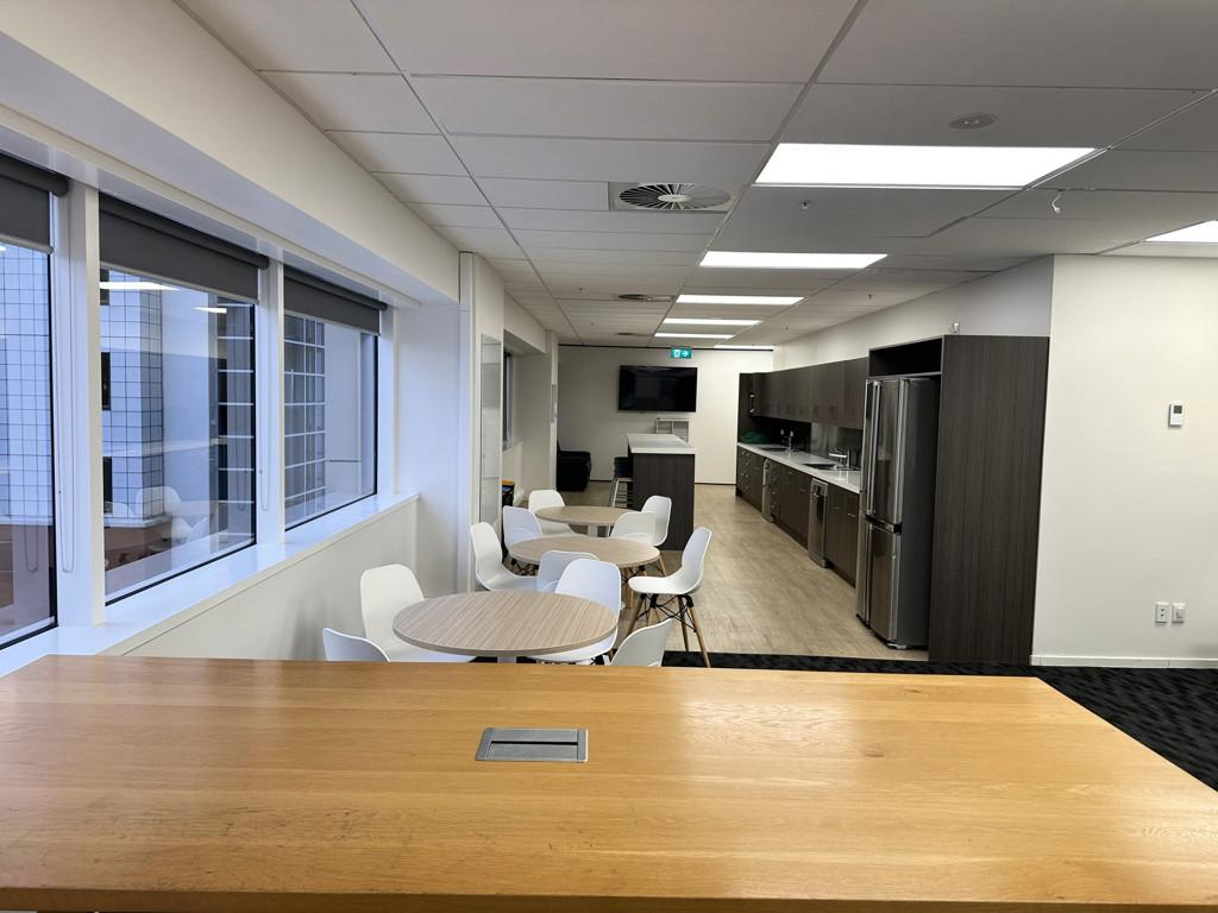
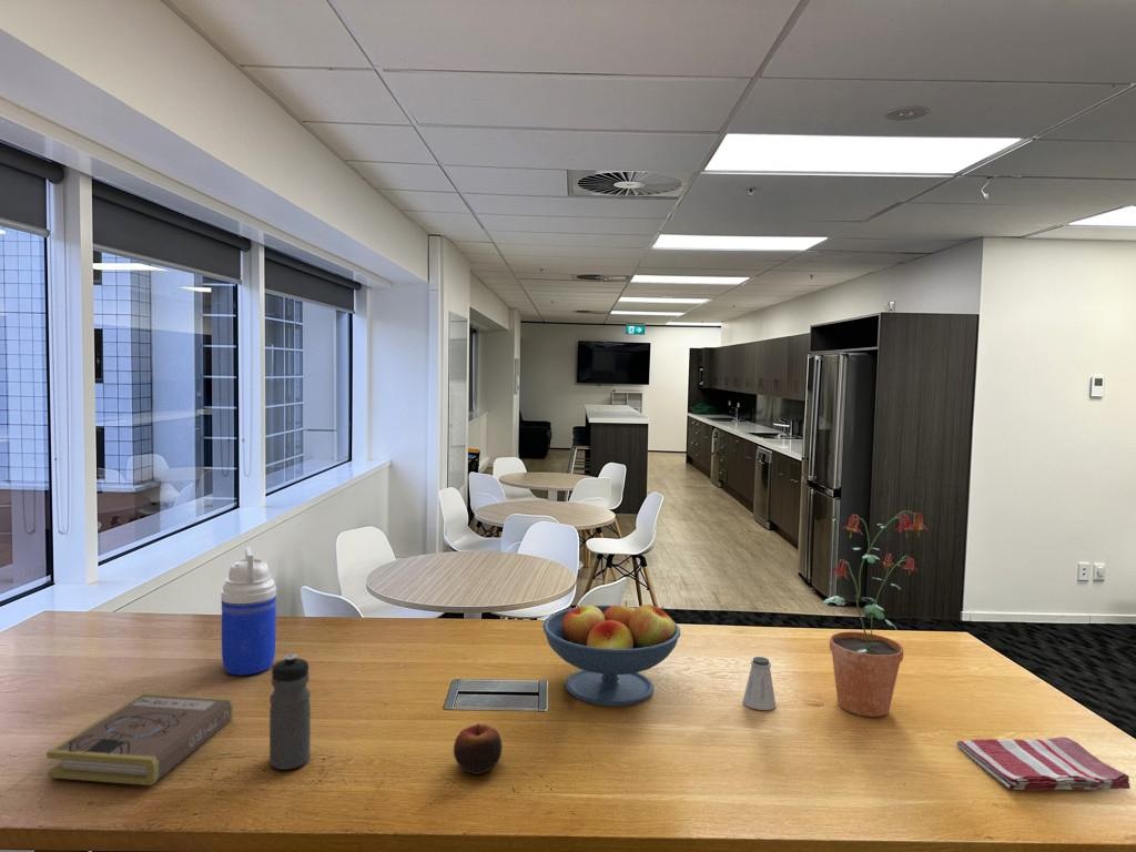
+ apple [453,722,504,775]
+ saltshaker [742,656,777,711]
+ book [45,691,234,787]
+ thermos [220,546,277,677]
+ fruit bowl [541,600,681,707]
+ potted plant [822,509,930,718]
+ water bottle [268,653,312,771]
+ dish towel [955,736,1132,791]
